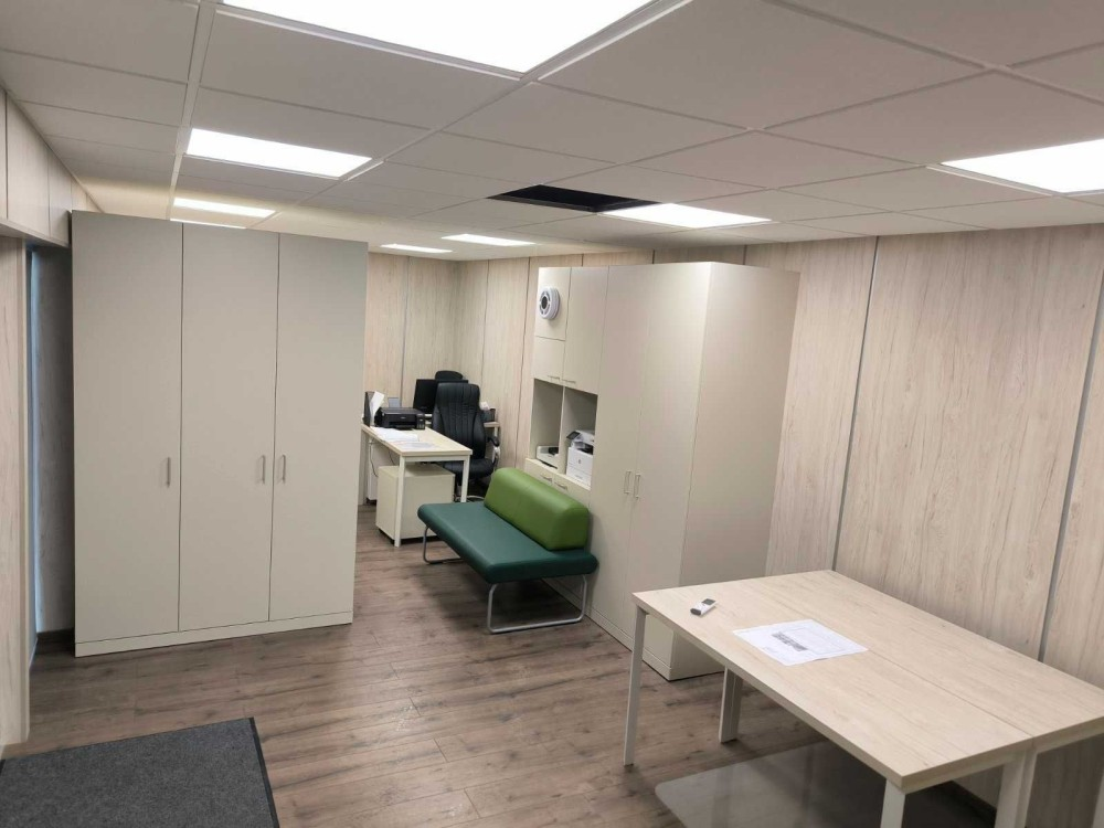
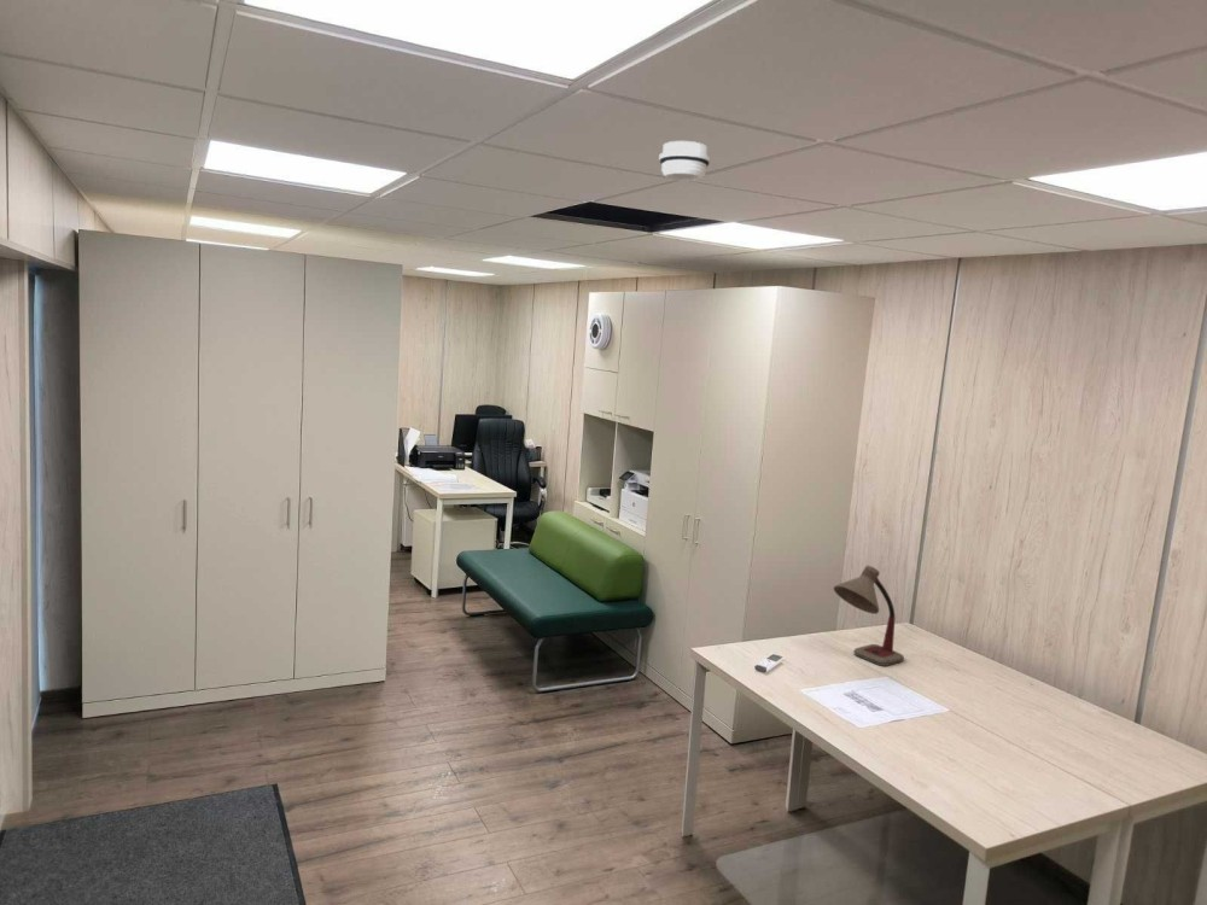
+ desk lamp [833,565,905,667]
+ smoke detector [658,140,711,182]
